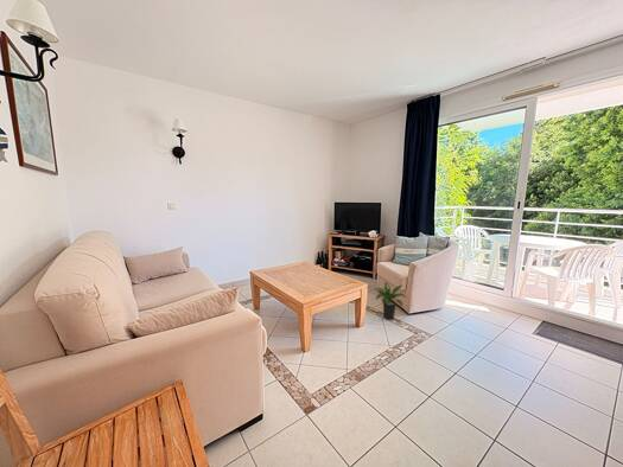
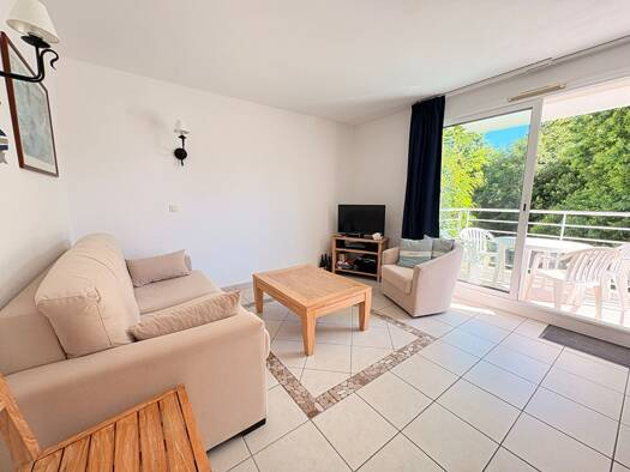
- potted plant [375,281,408,320]
